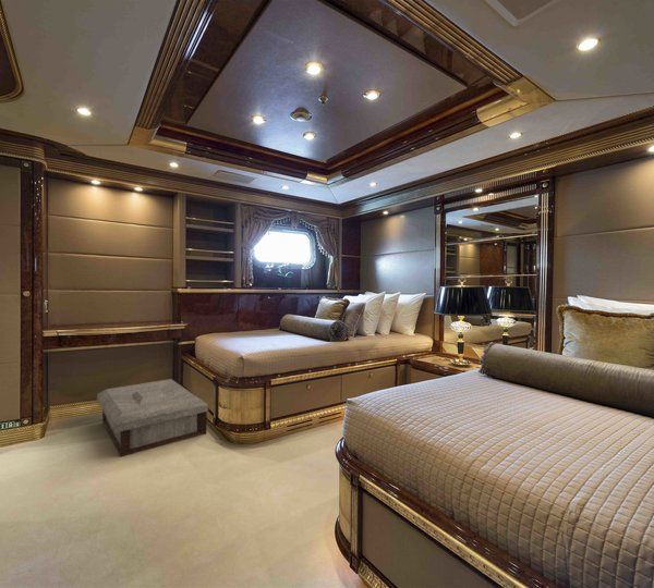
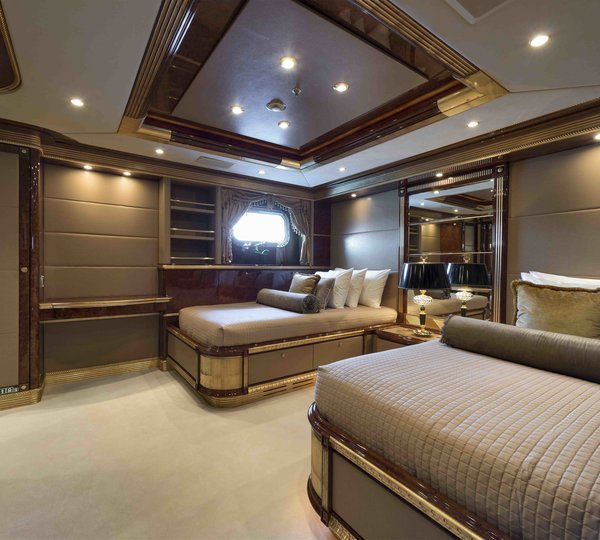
- ottoman [96,378,209,458]
